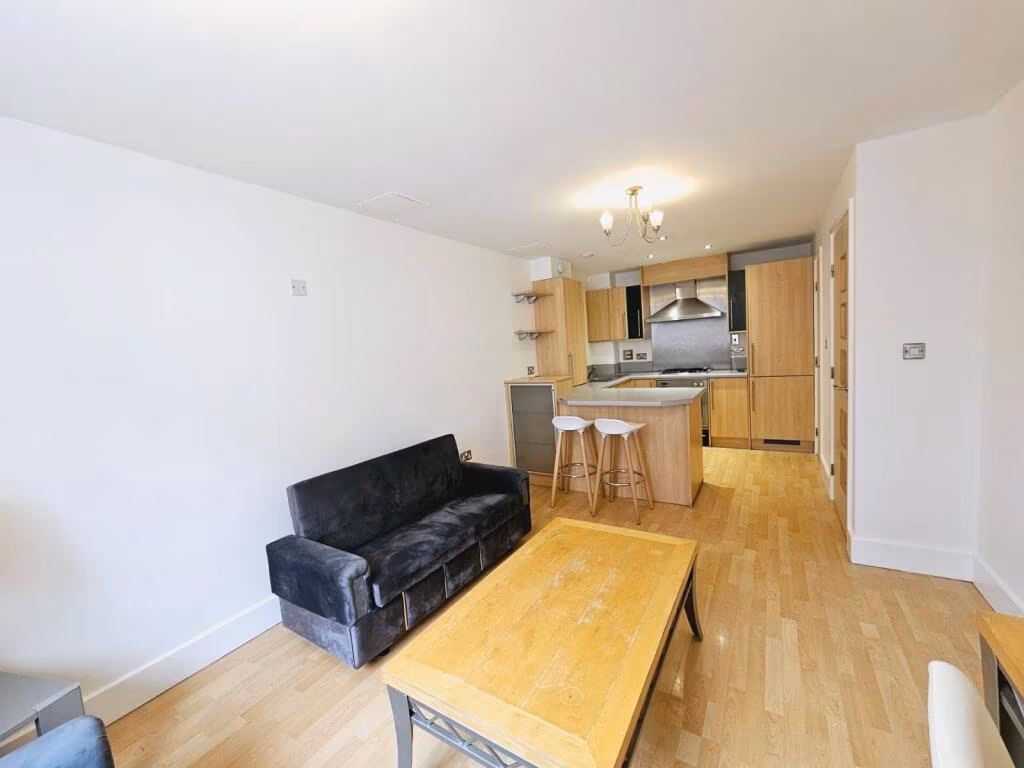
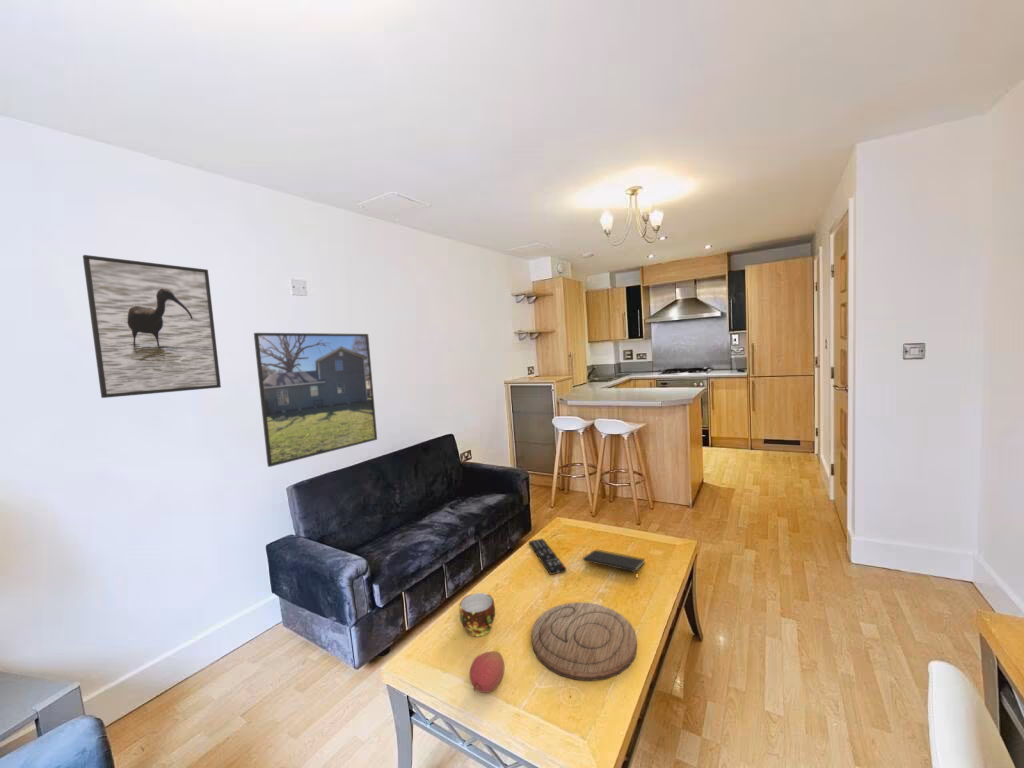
+ remote control [528,538,567,576]
+ fruit [469,650,505,694]
+ cutting board [531,601,638,682]
+ cup [458,592,496,638]
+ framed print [253,332,378,468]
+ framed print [82,254,222,399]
+ notepad [582,548,646,581]
